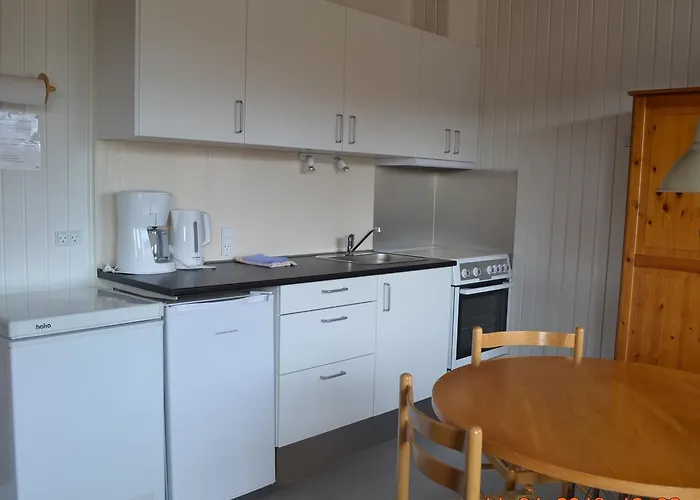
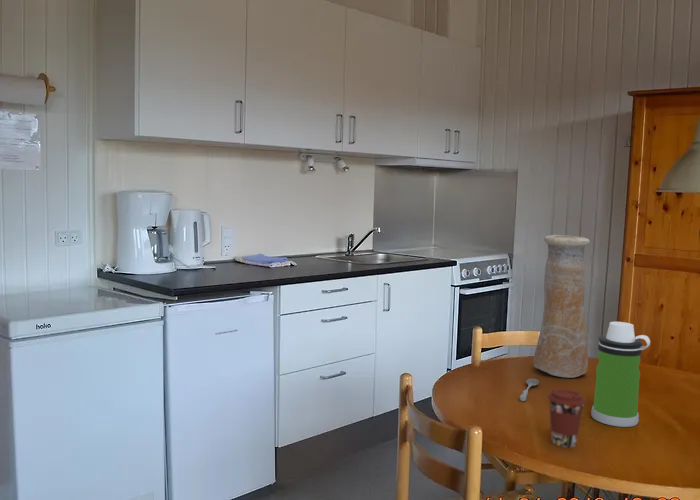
+ coffee cup [547,388,587,449]
+ vase [533,234,591,379]
+ water bottle [590,321,651,428]
+ soupspoon [519,378,539,402]
